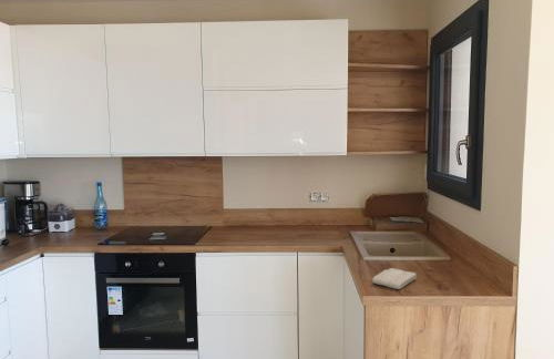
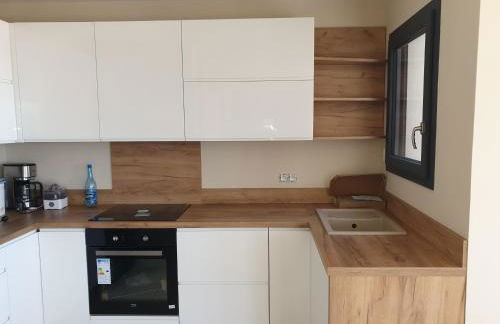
- washcloth [371,267,418,290]
